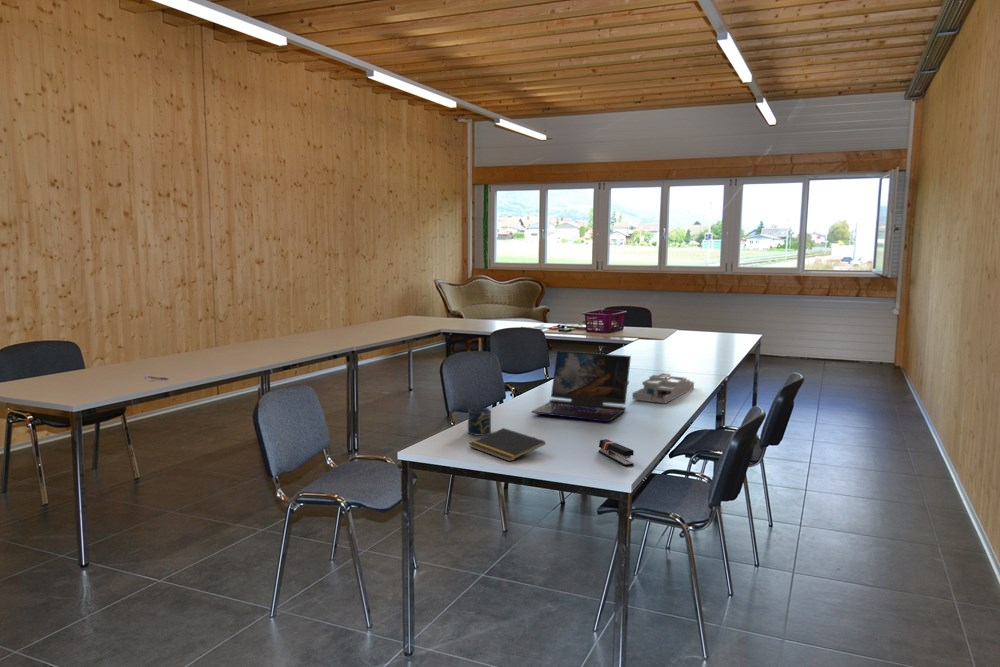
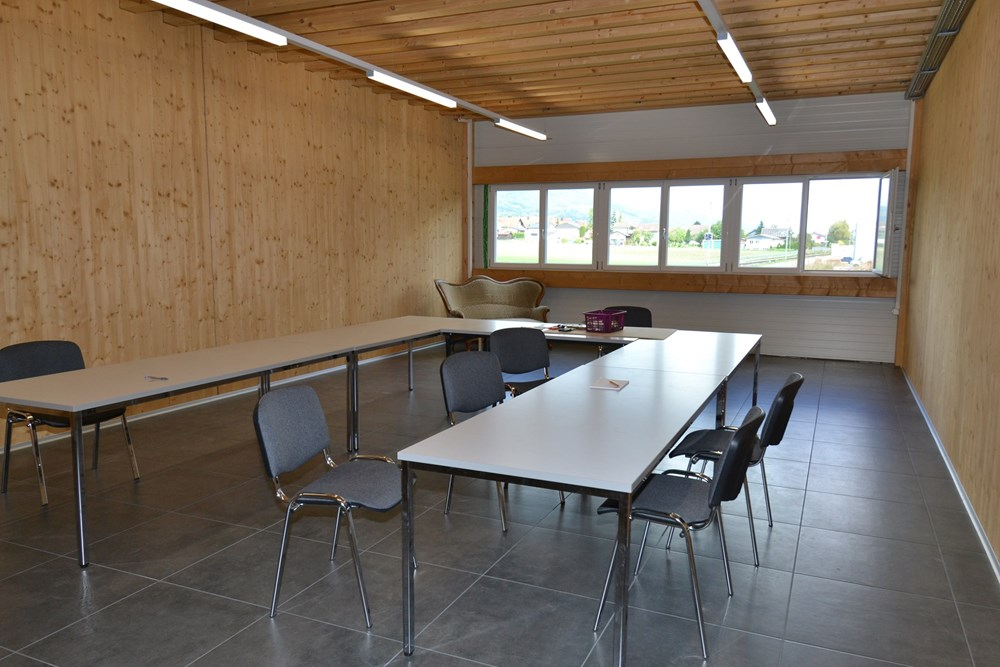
- cup [467,407,492,436]
- laptop [530,350,632,422]
- desk organizer [632,372,695,404]
- stapler [597,438,635,467]
- notepad [468,427,546,463]
